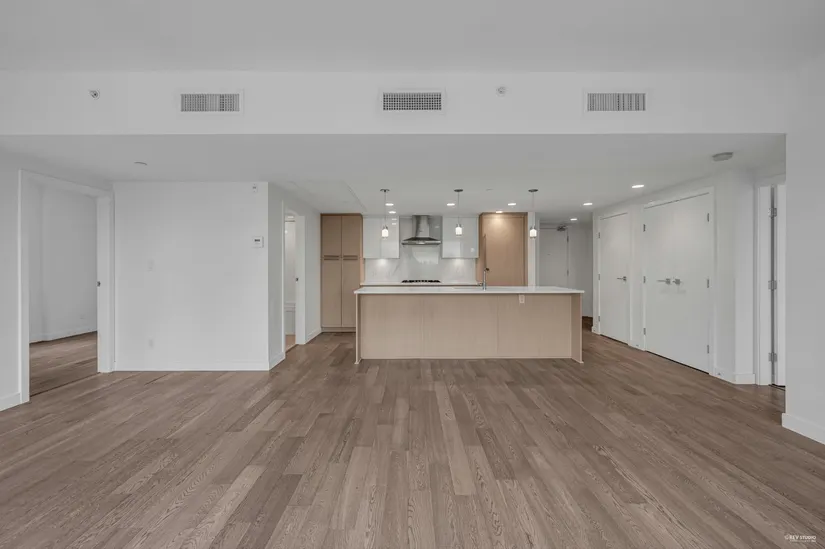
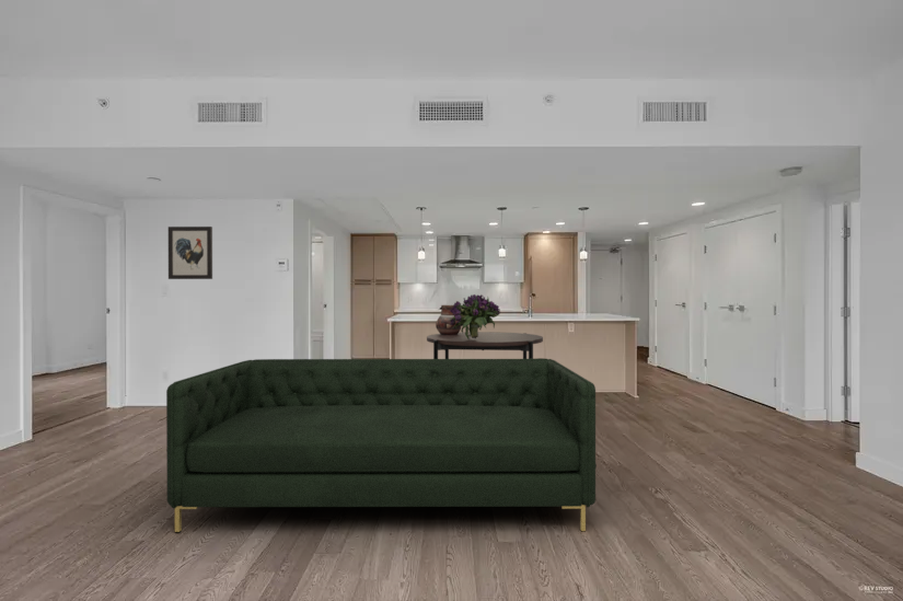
+ bouquet [450,293,501,339]
+ ceramic pot [435,304,462,335]
+ wall art [167,226,213,280]
+ dining table [426,331,544,359]
+ sofa [165,357,598,534]
